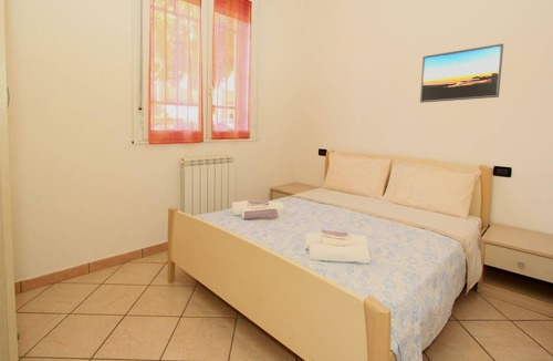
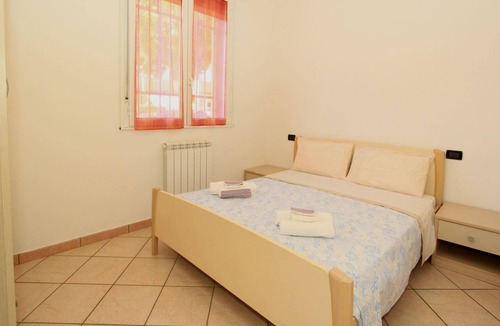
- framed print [419,42,504,104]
